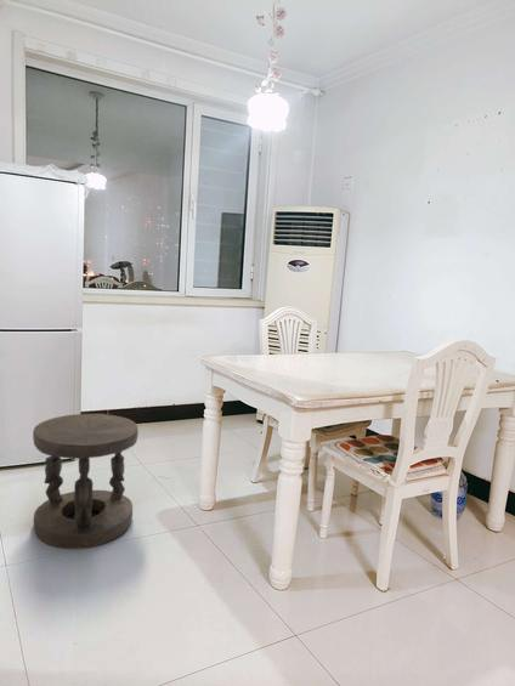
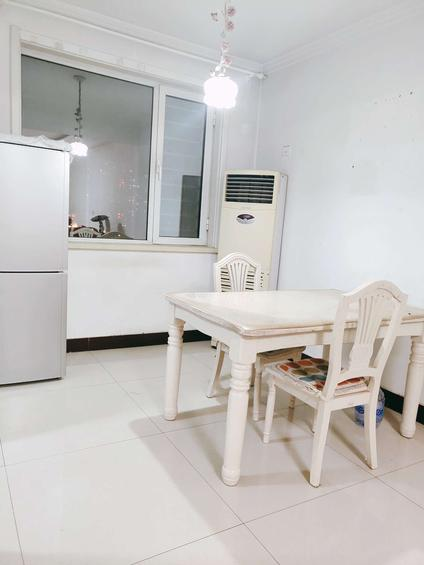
- stool [32,413,140,550]
